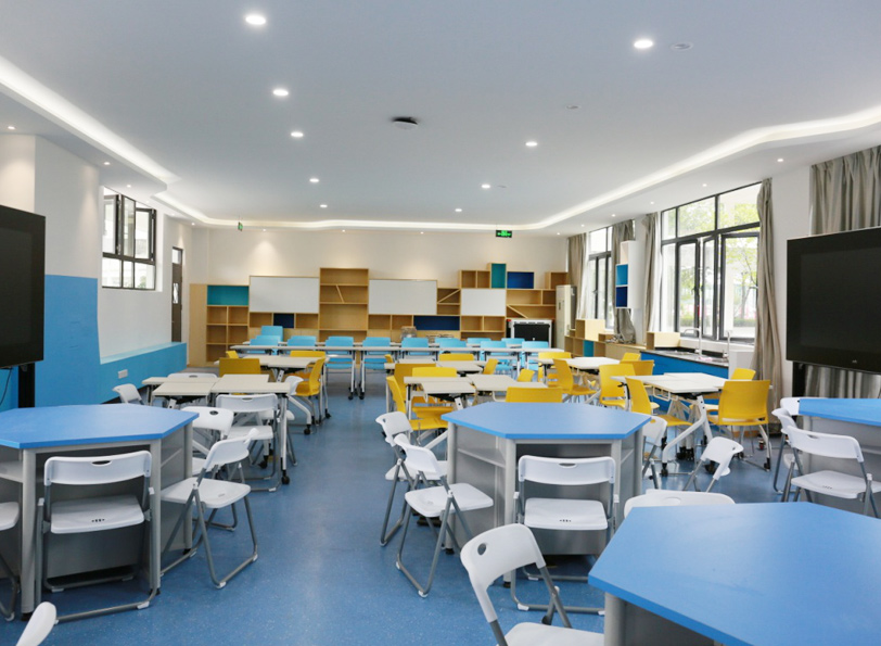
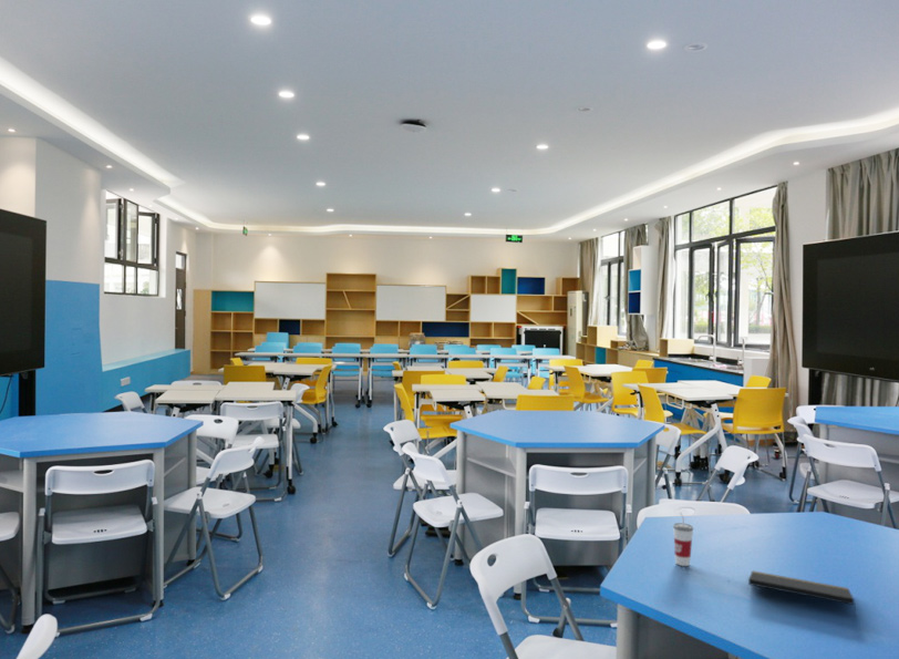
+ notepad [747,569,858,619]
+ cup [672,512,694,567]
